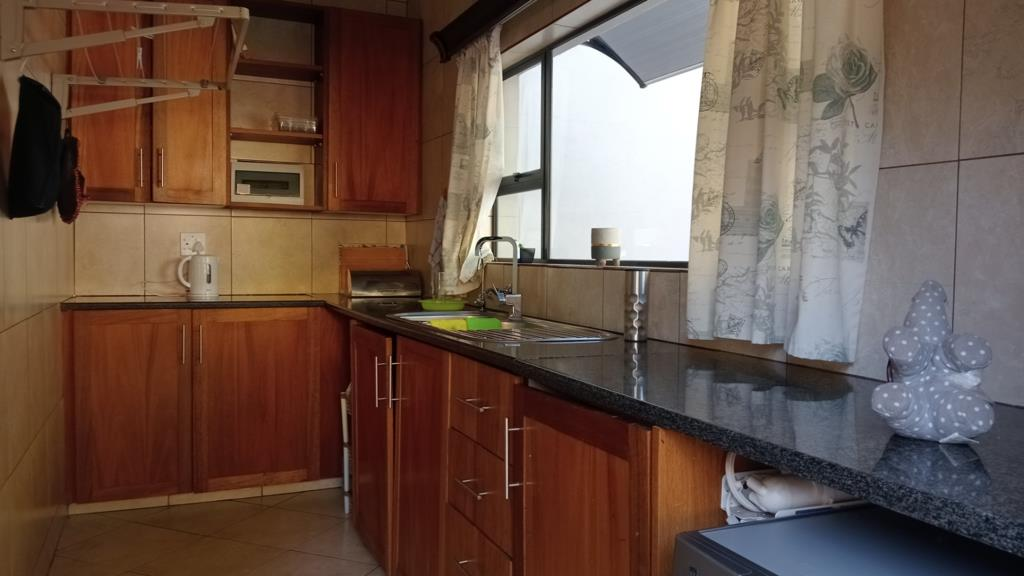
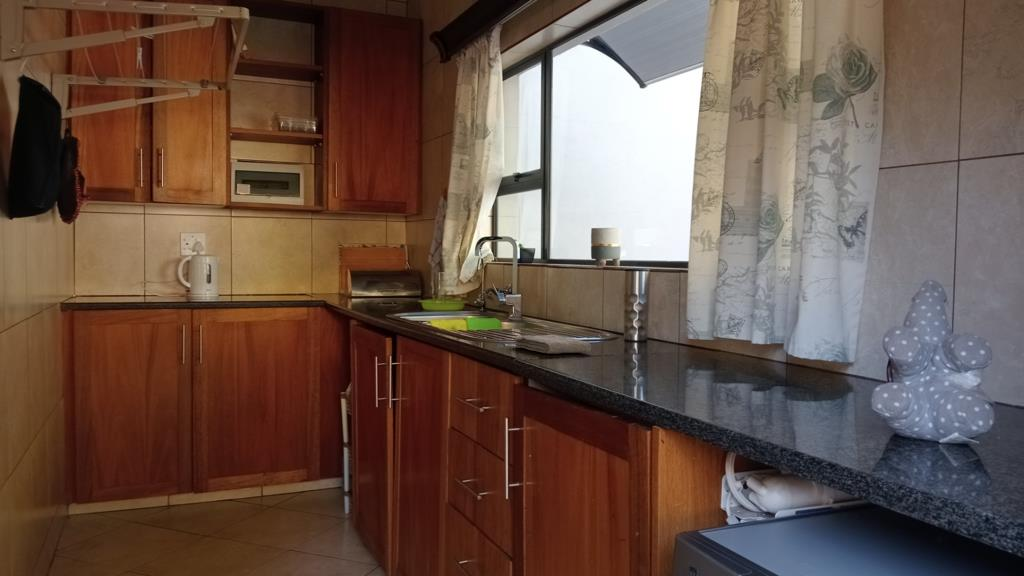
+ washcloth [512,334,592,355]
